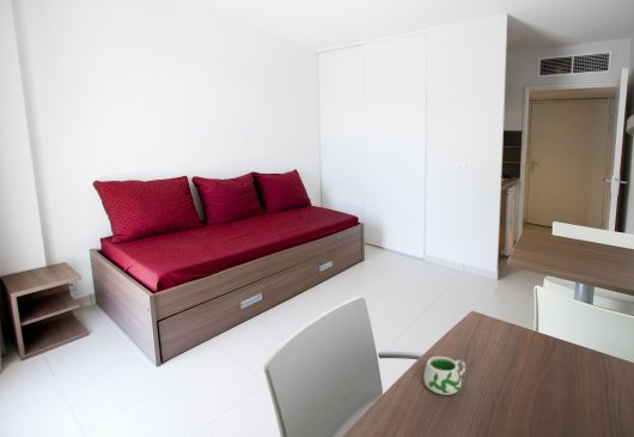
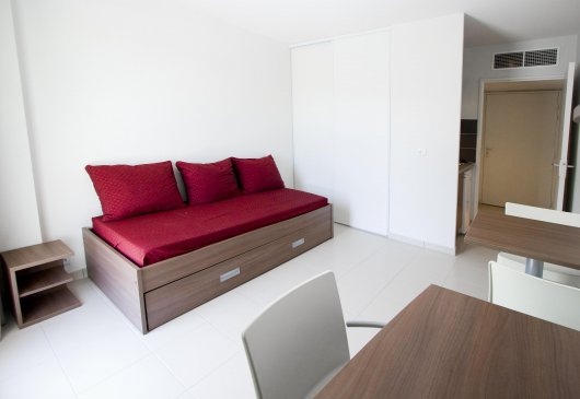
- mug [422,356,467,396]
